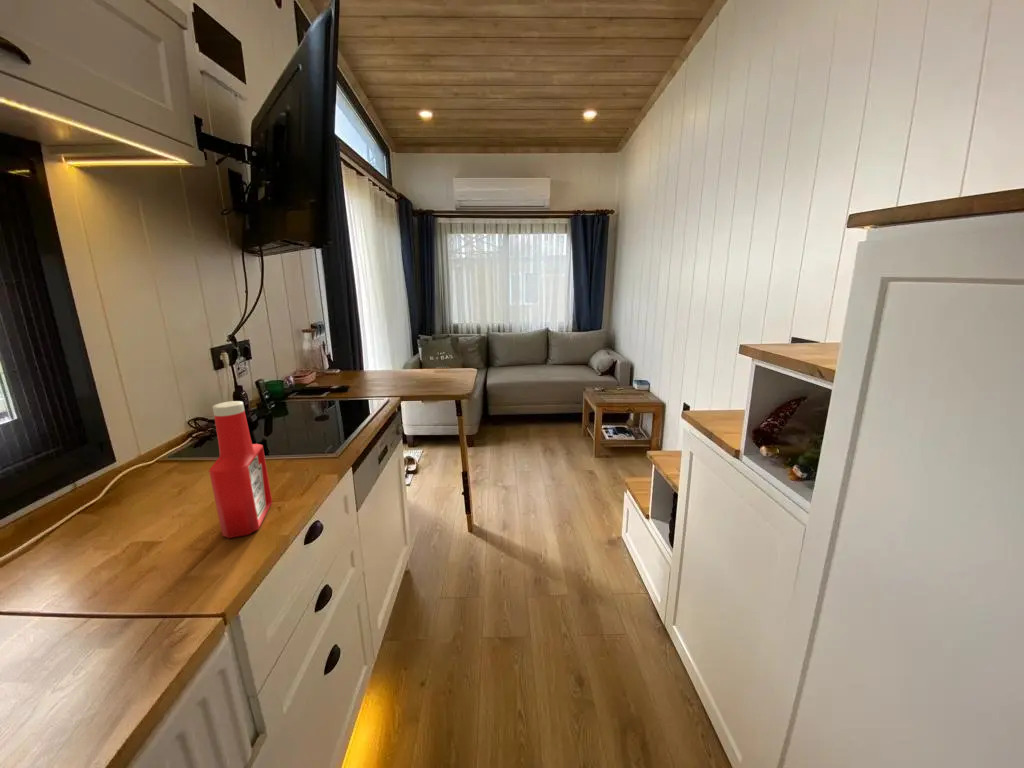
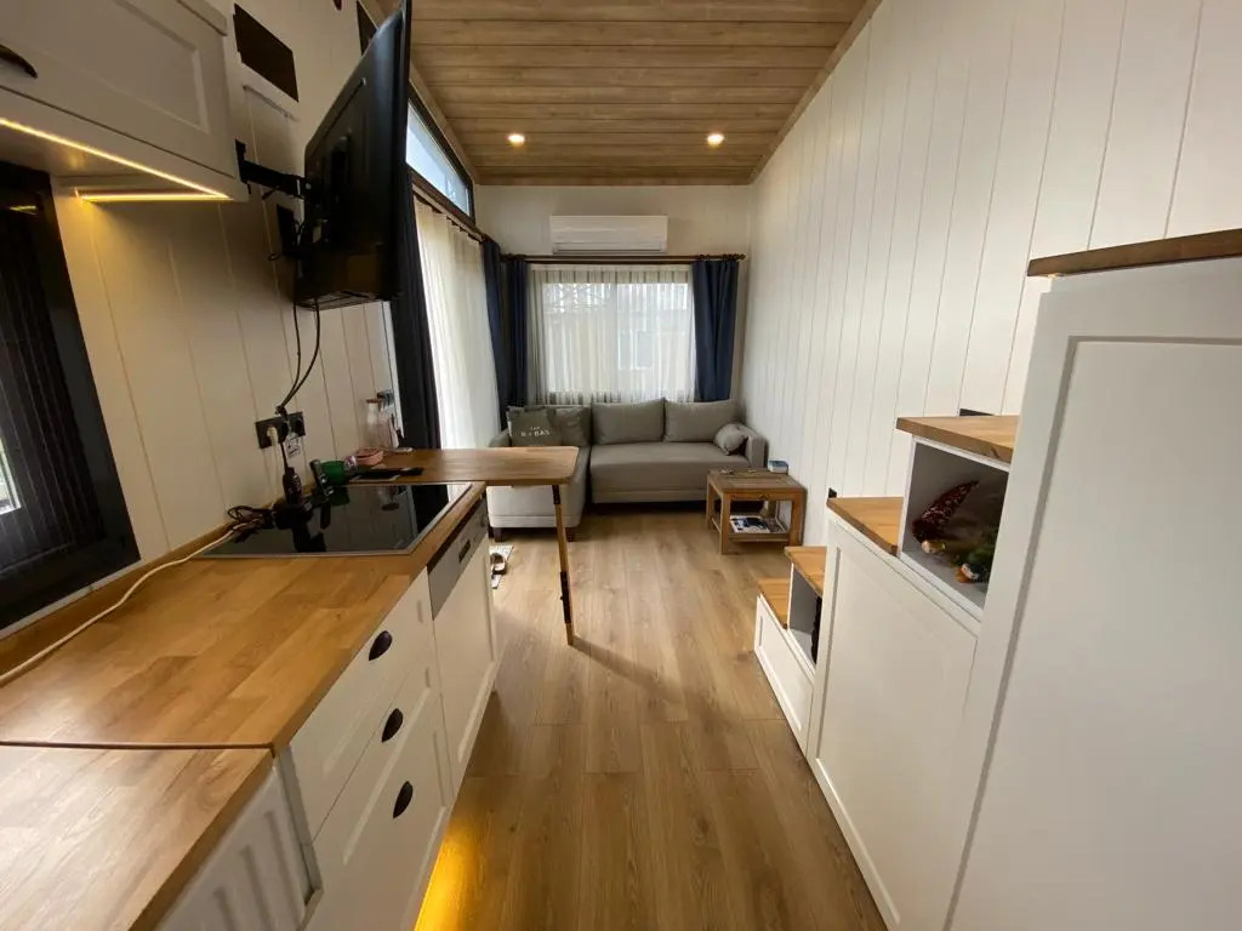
- soap bottle [208,400,273,539]
